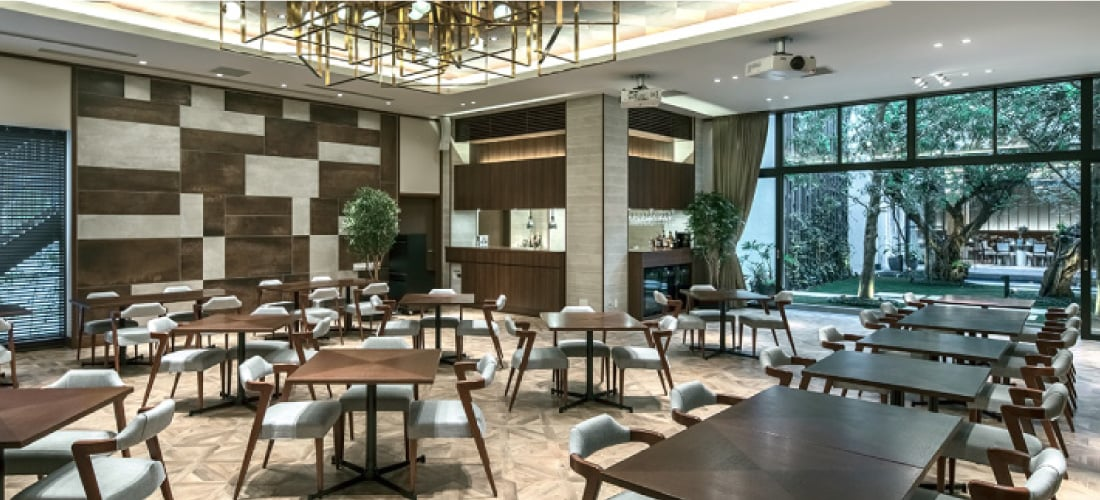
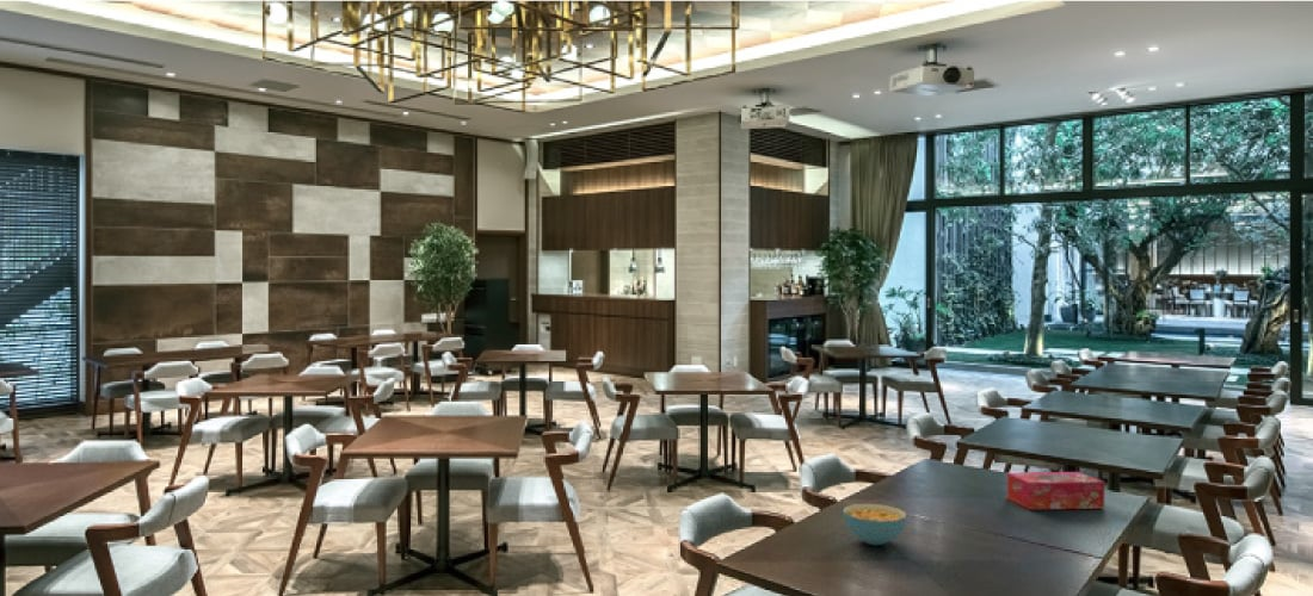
+ cereal bowl [842,503,907,546]
+ tissue box [1006,471,1105,510]
